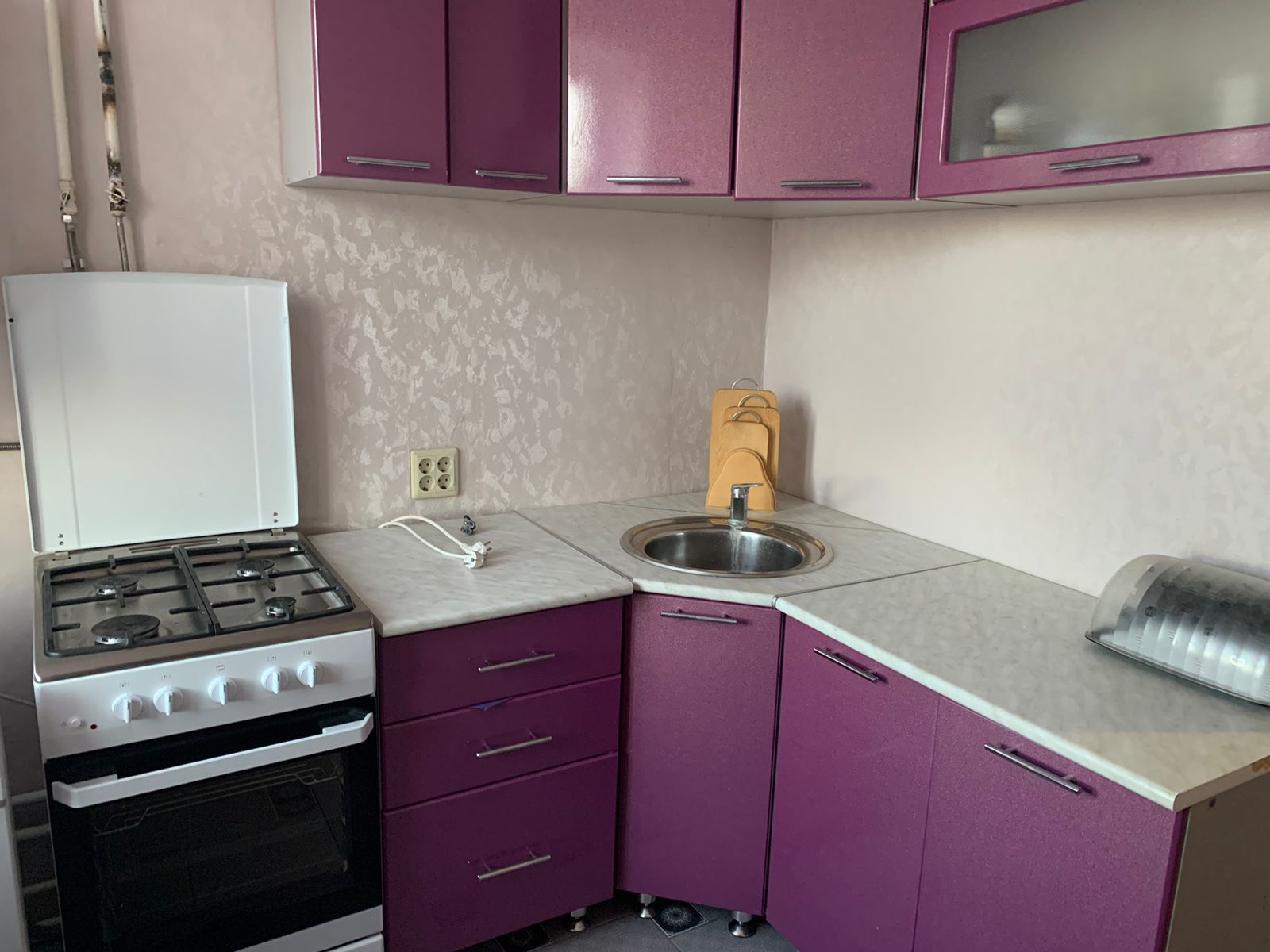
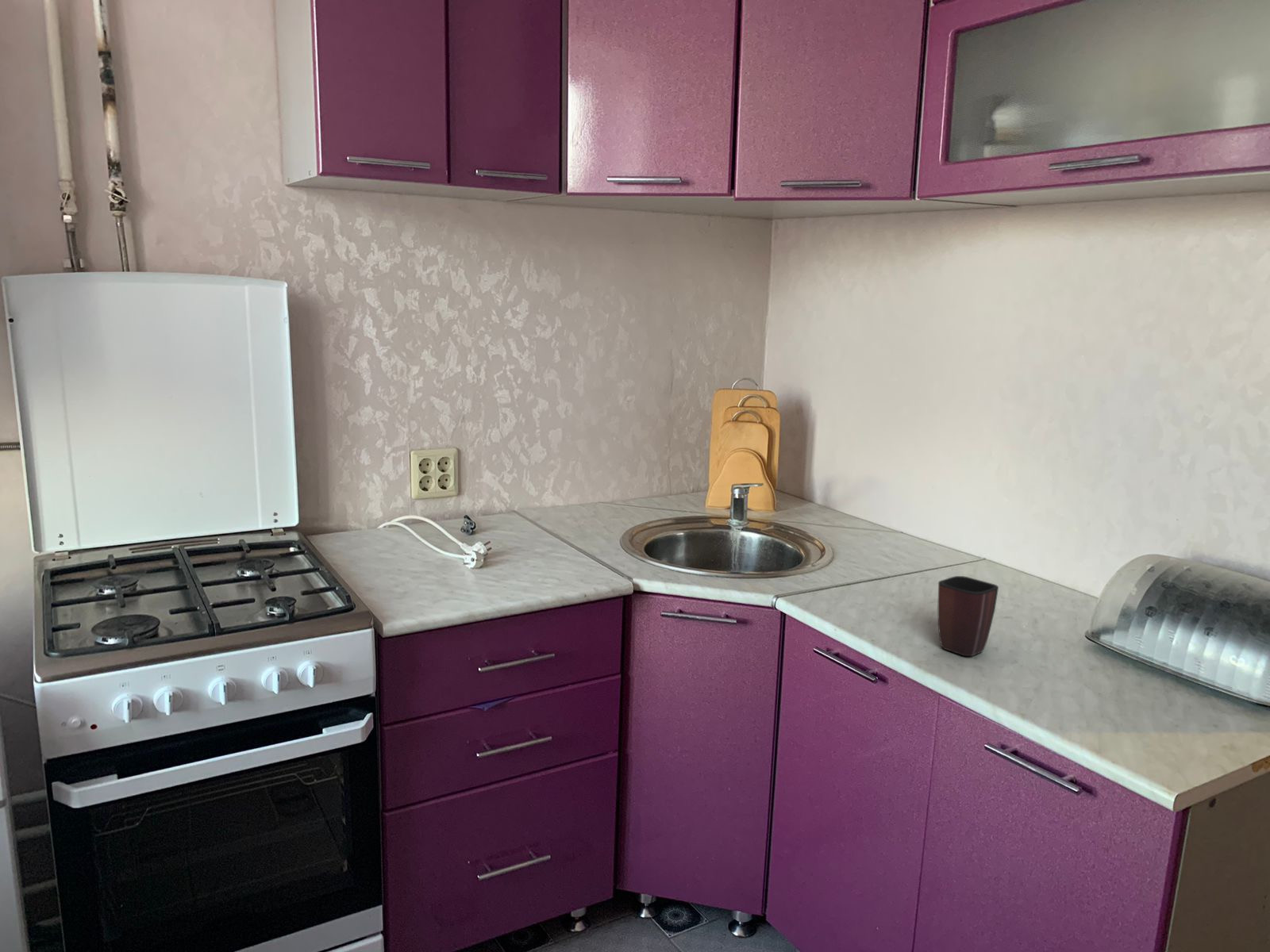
+ mug [937,575,999,657]
